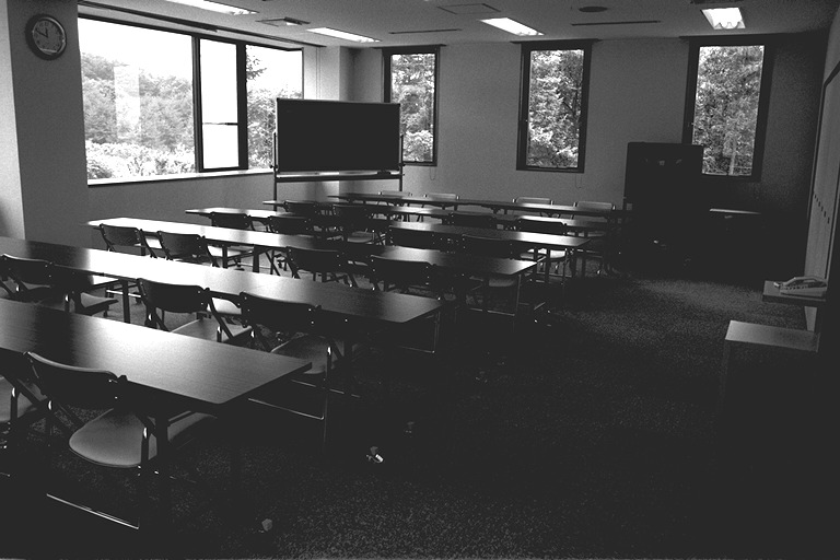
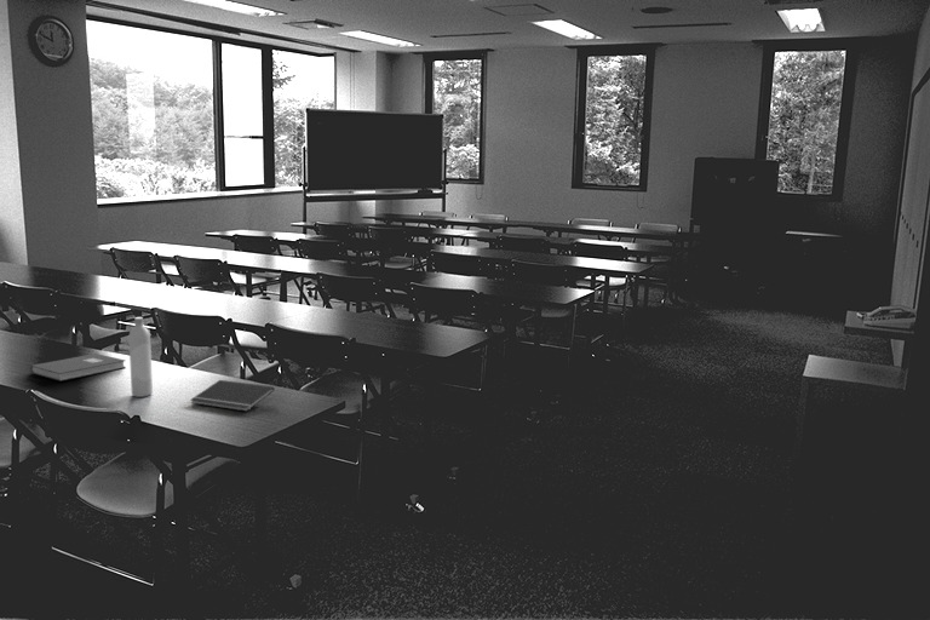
+ book [29,352,127,383]
+ bottle [128,316,154,398]
+ notepad [190,379,275,413]
